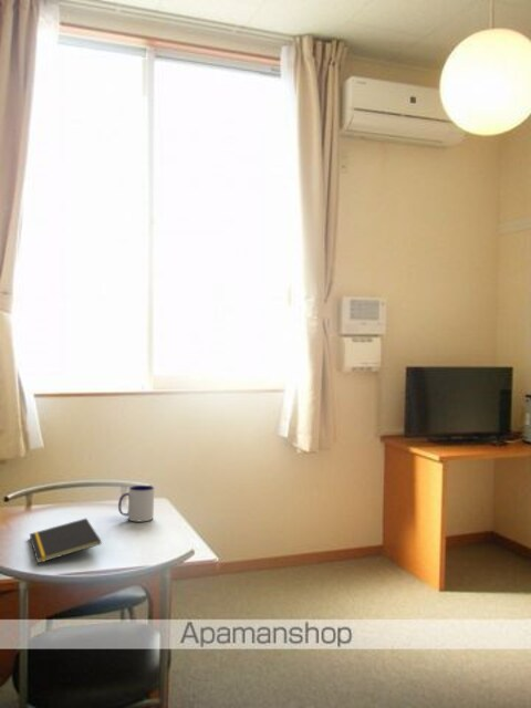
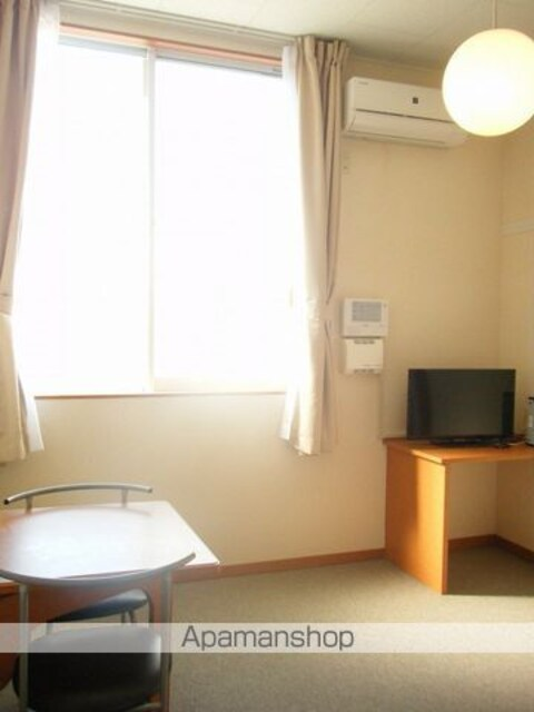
- mug [117,485,155,522]
- notepad [29,518,103,564]
